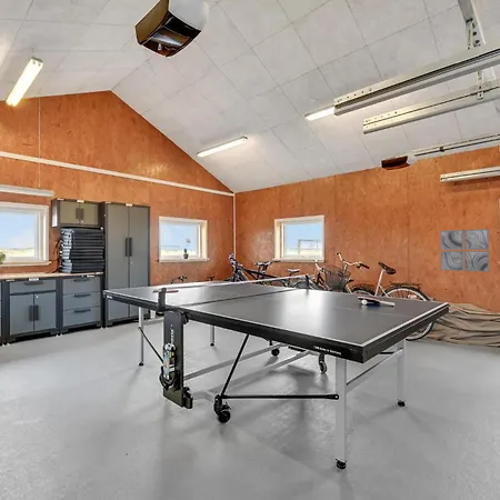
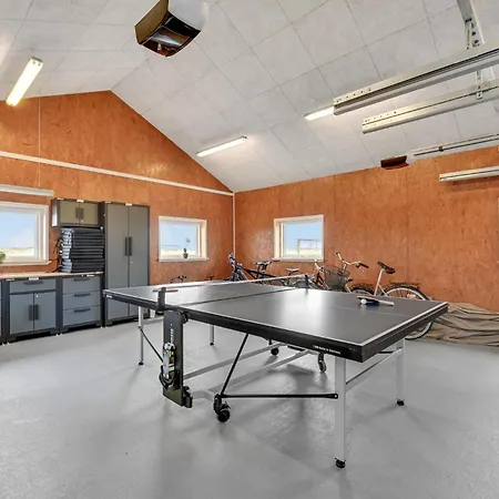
- wall art [439,228,490,273]
